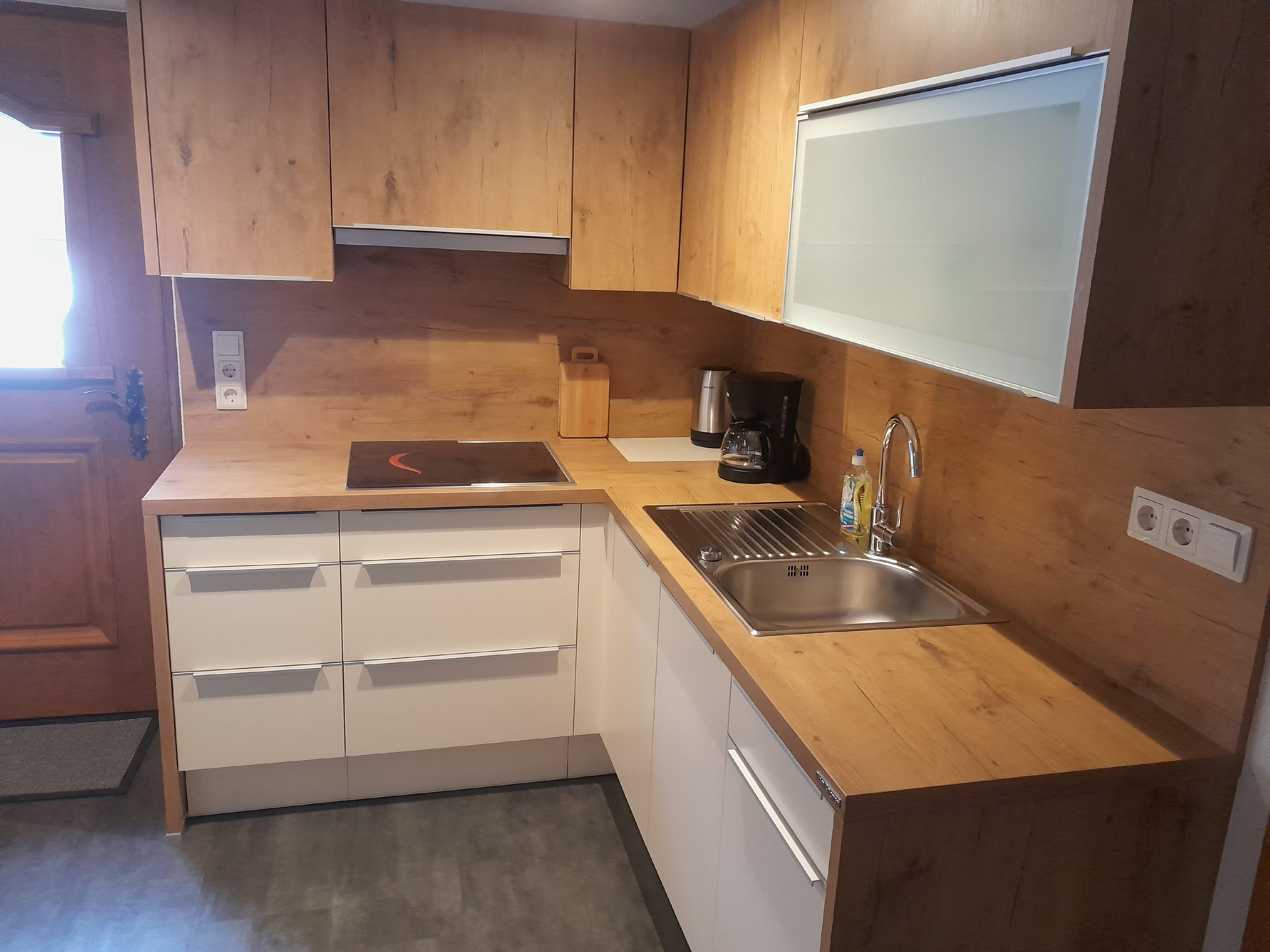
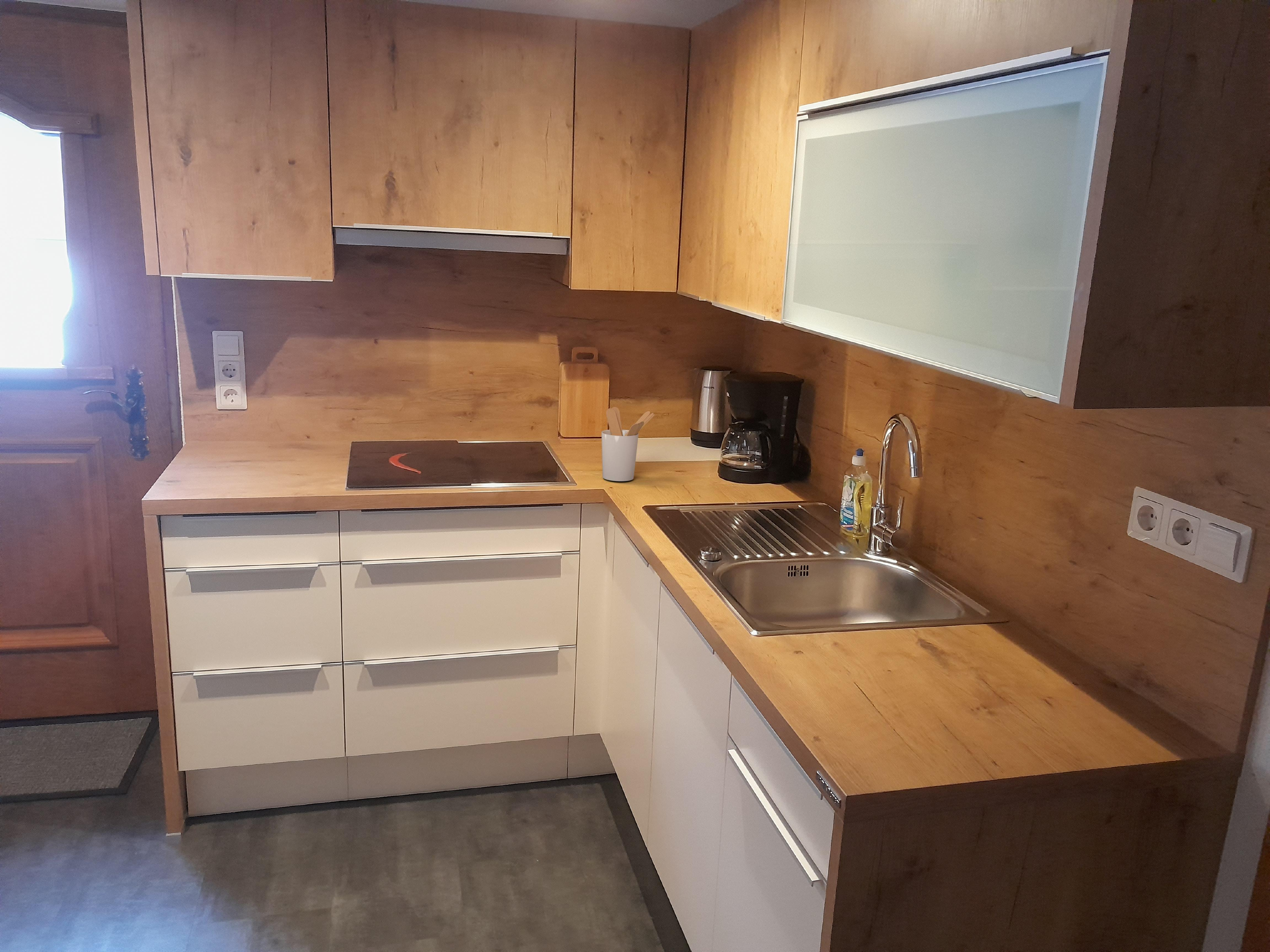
+ utensil holder [601,407,655,482]
